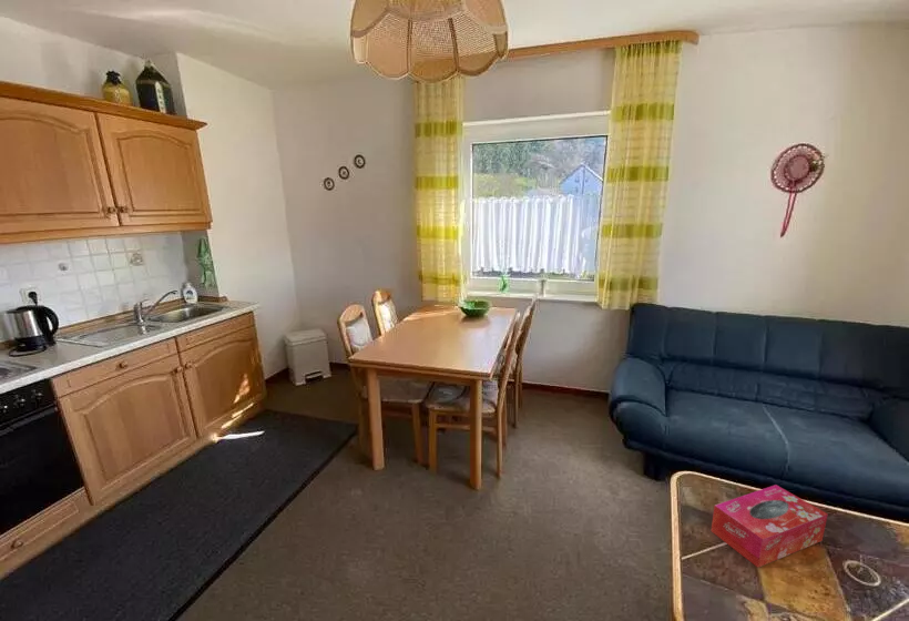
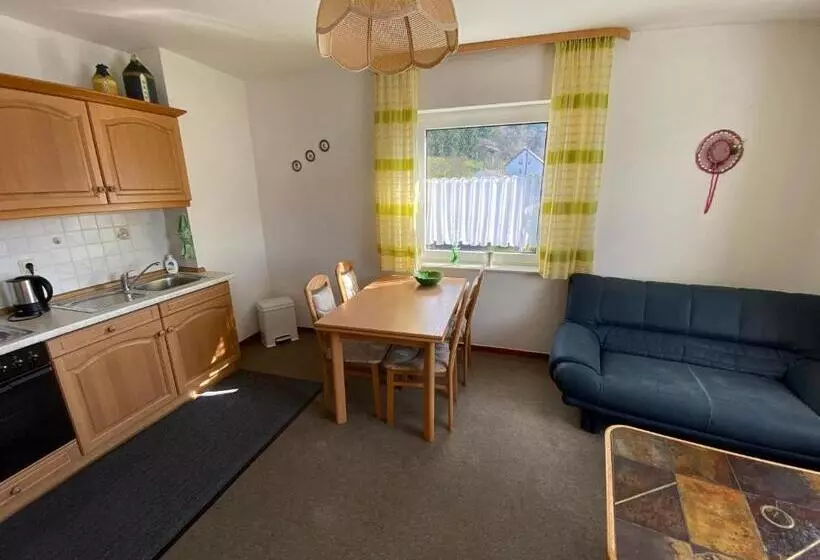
- tissue box [709,483,829,569]
